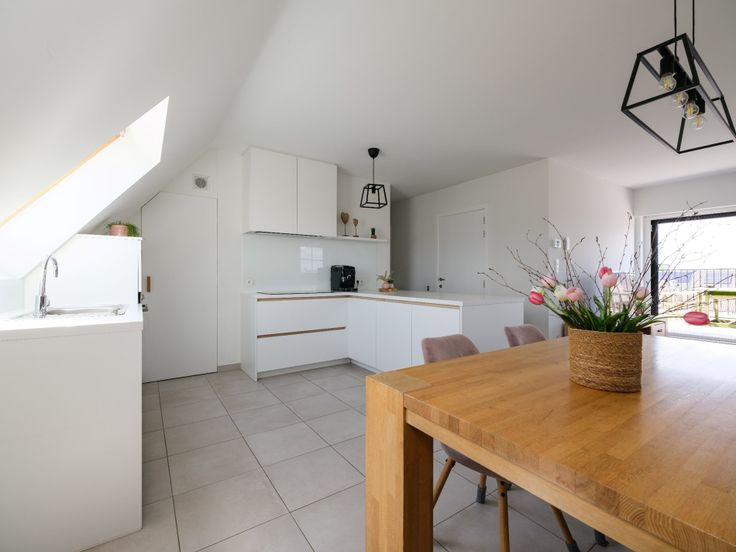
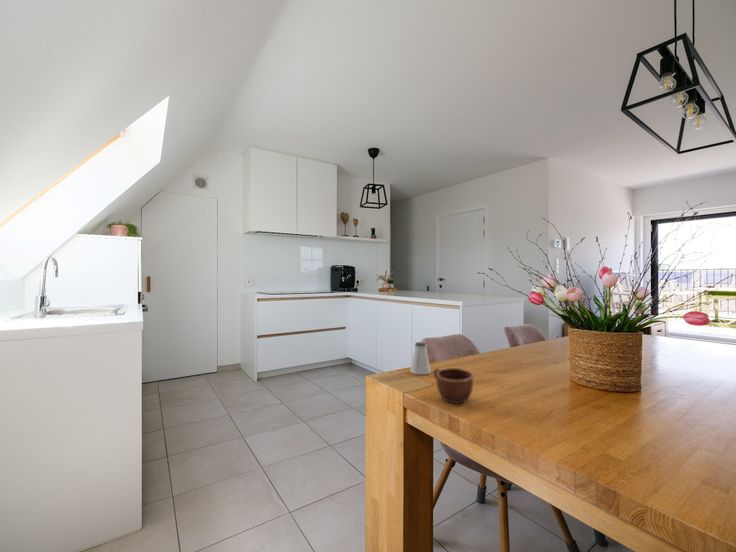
+ saltshaker [409,341,432,376]
+ mug [433,367,475,404]
